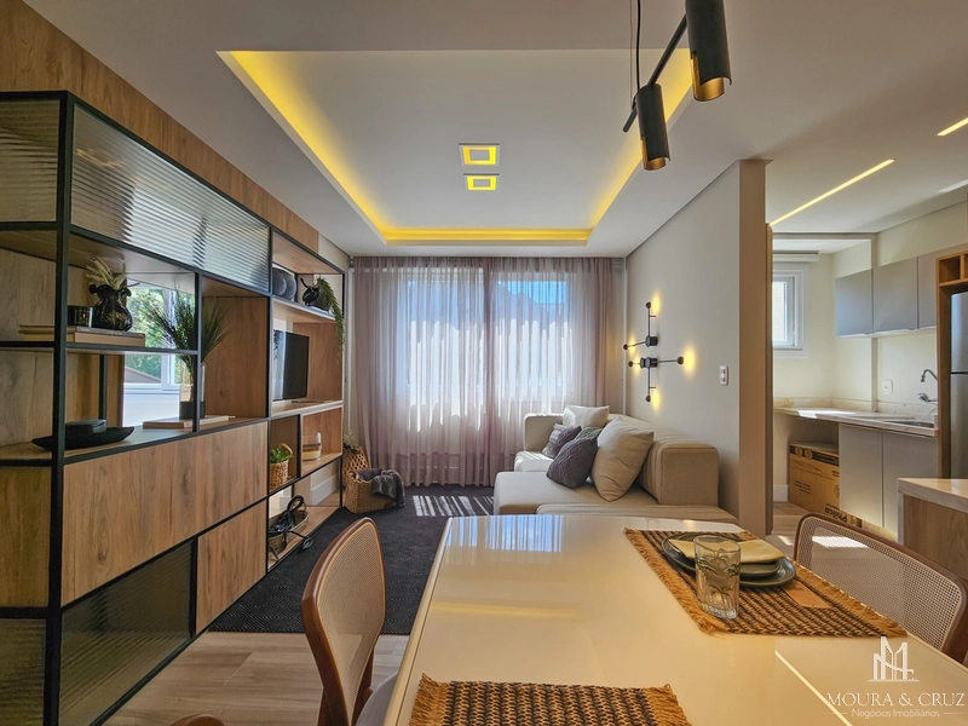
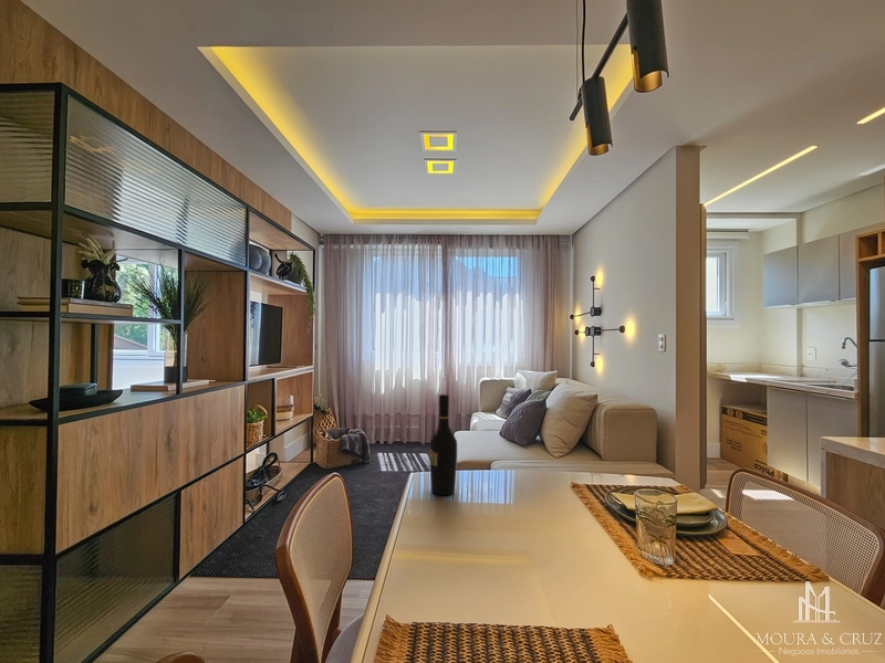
+ wine bottle [428,393,458,496]
